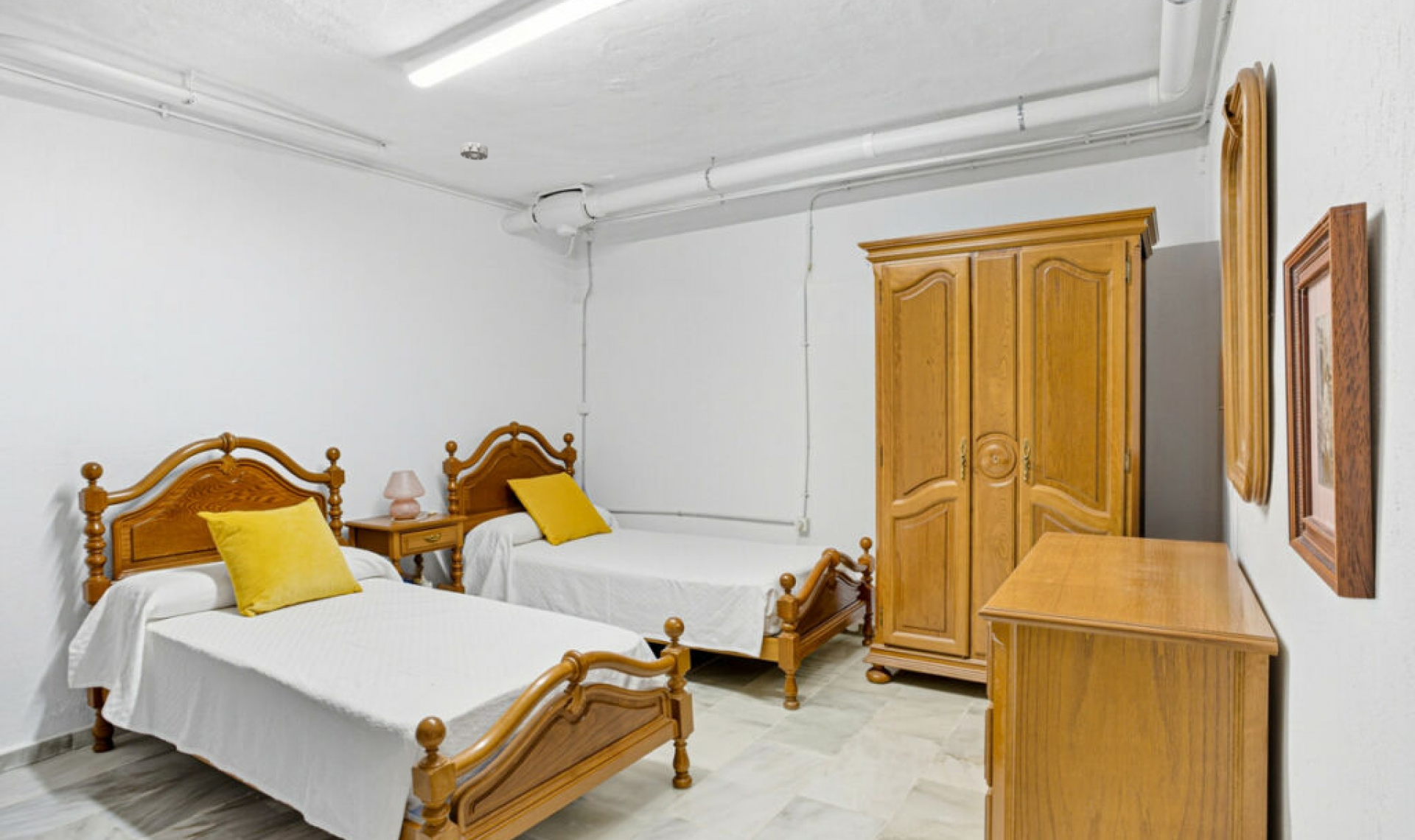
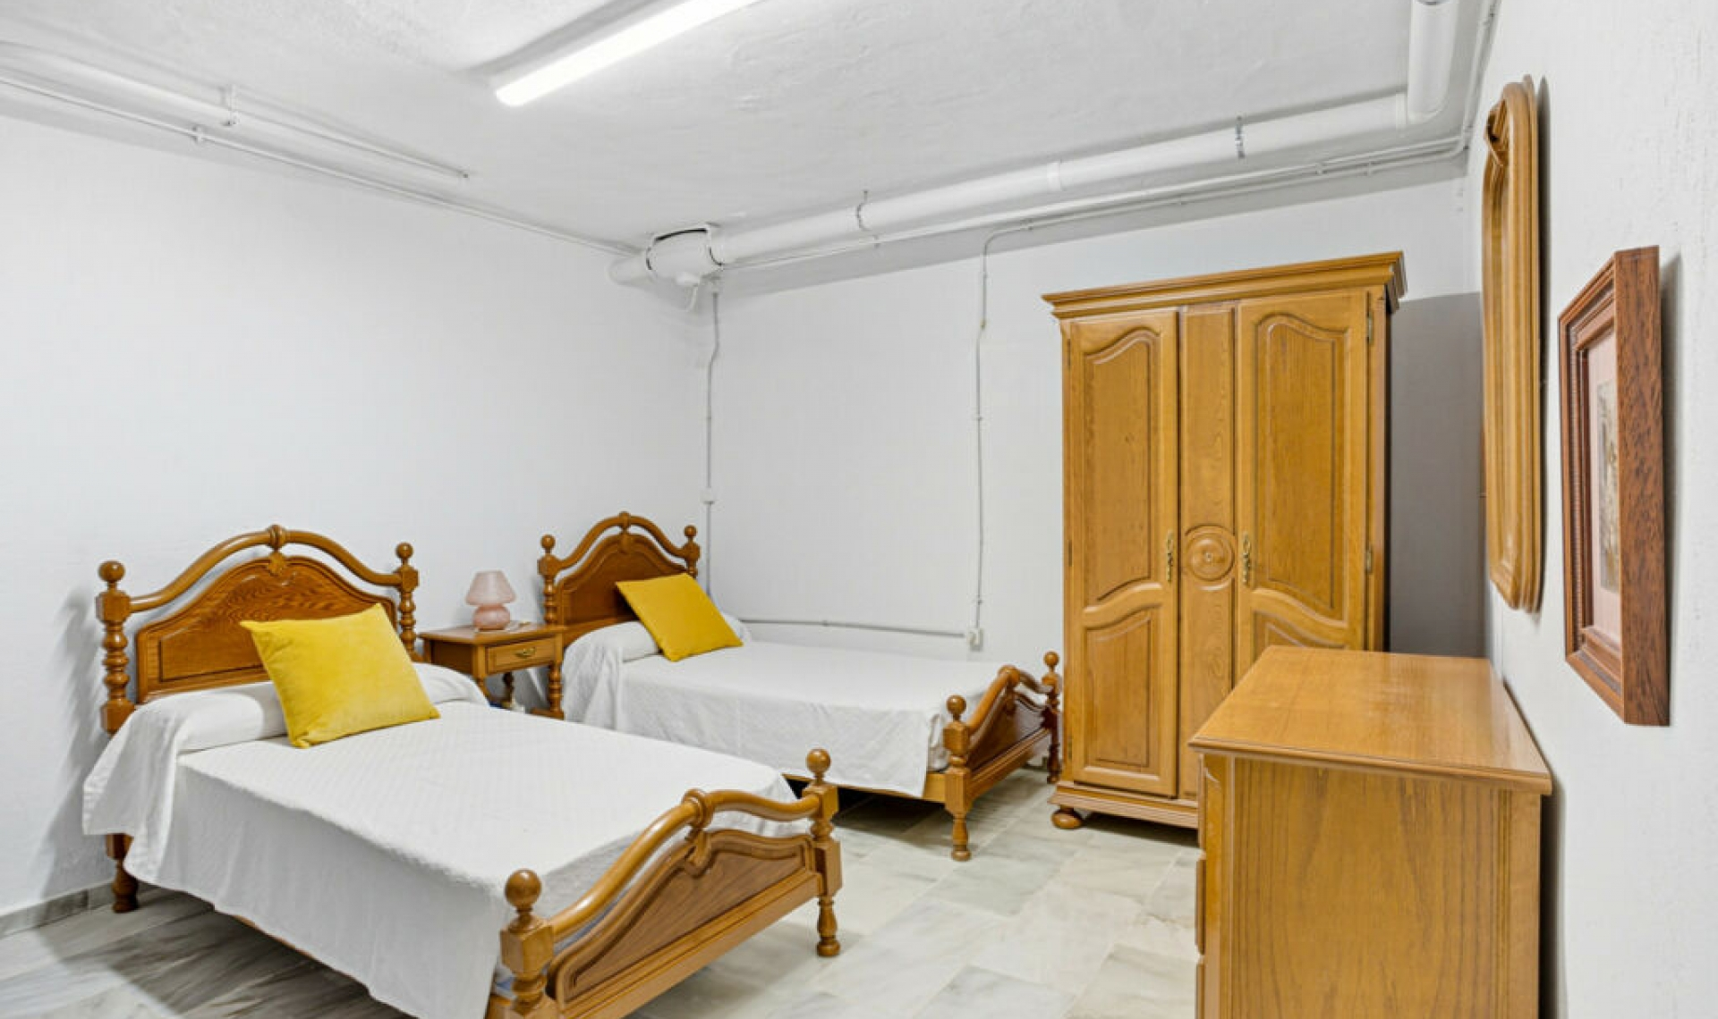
- smoke detector [460,141,489,161]
